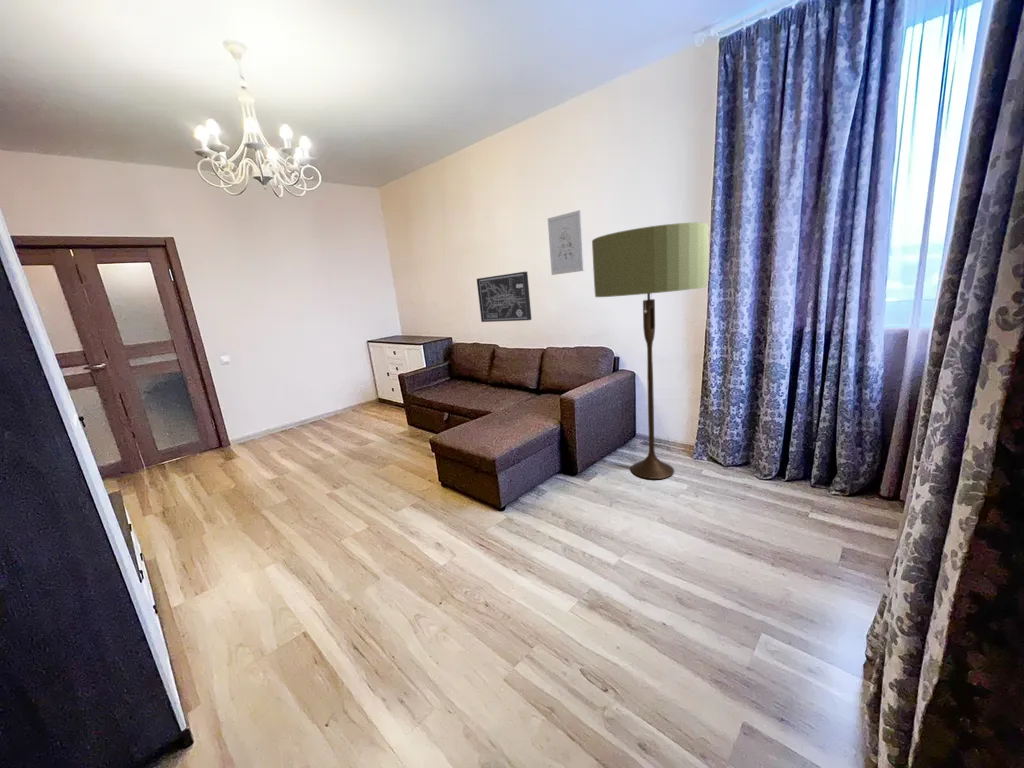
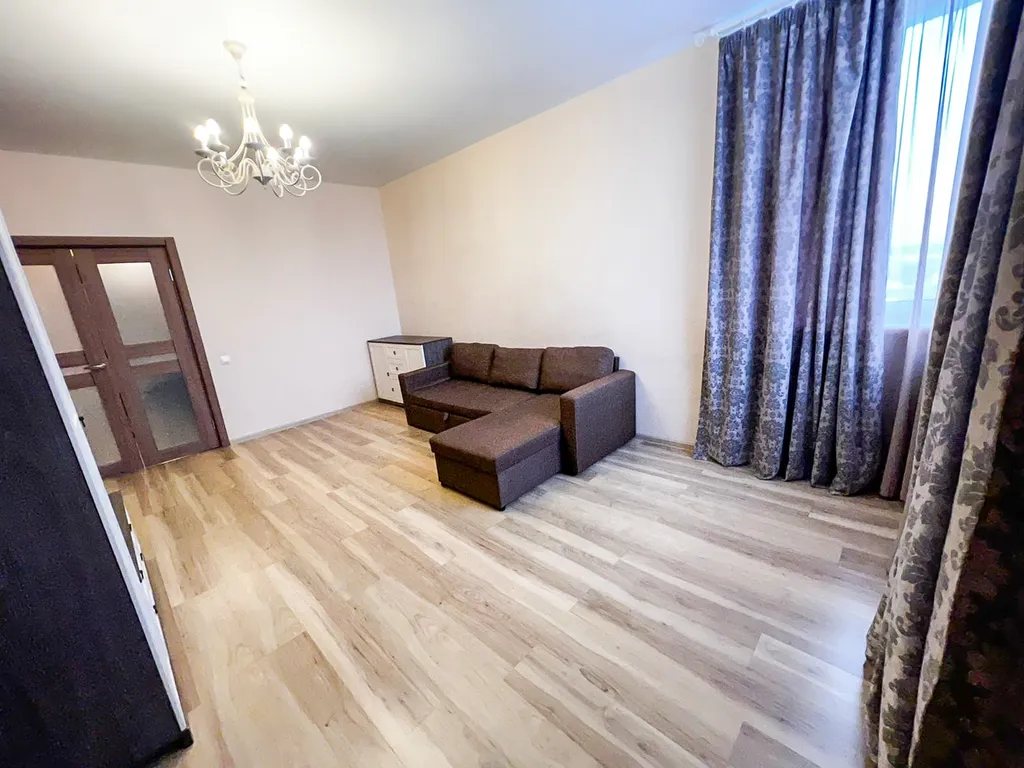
- wall art [476,271,532,323]
- wall art [547,209,585,276]
- floor lamp [591,221,709,480]
